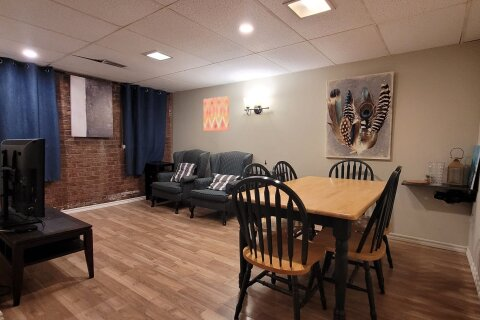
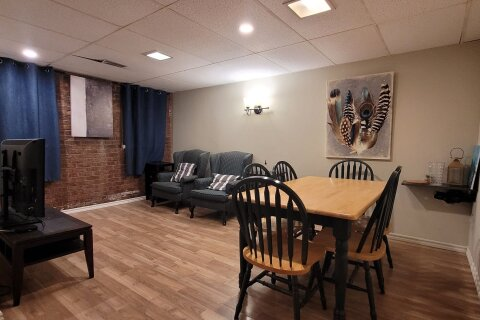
- wall art [202,95,230,132]
